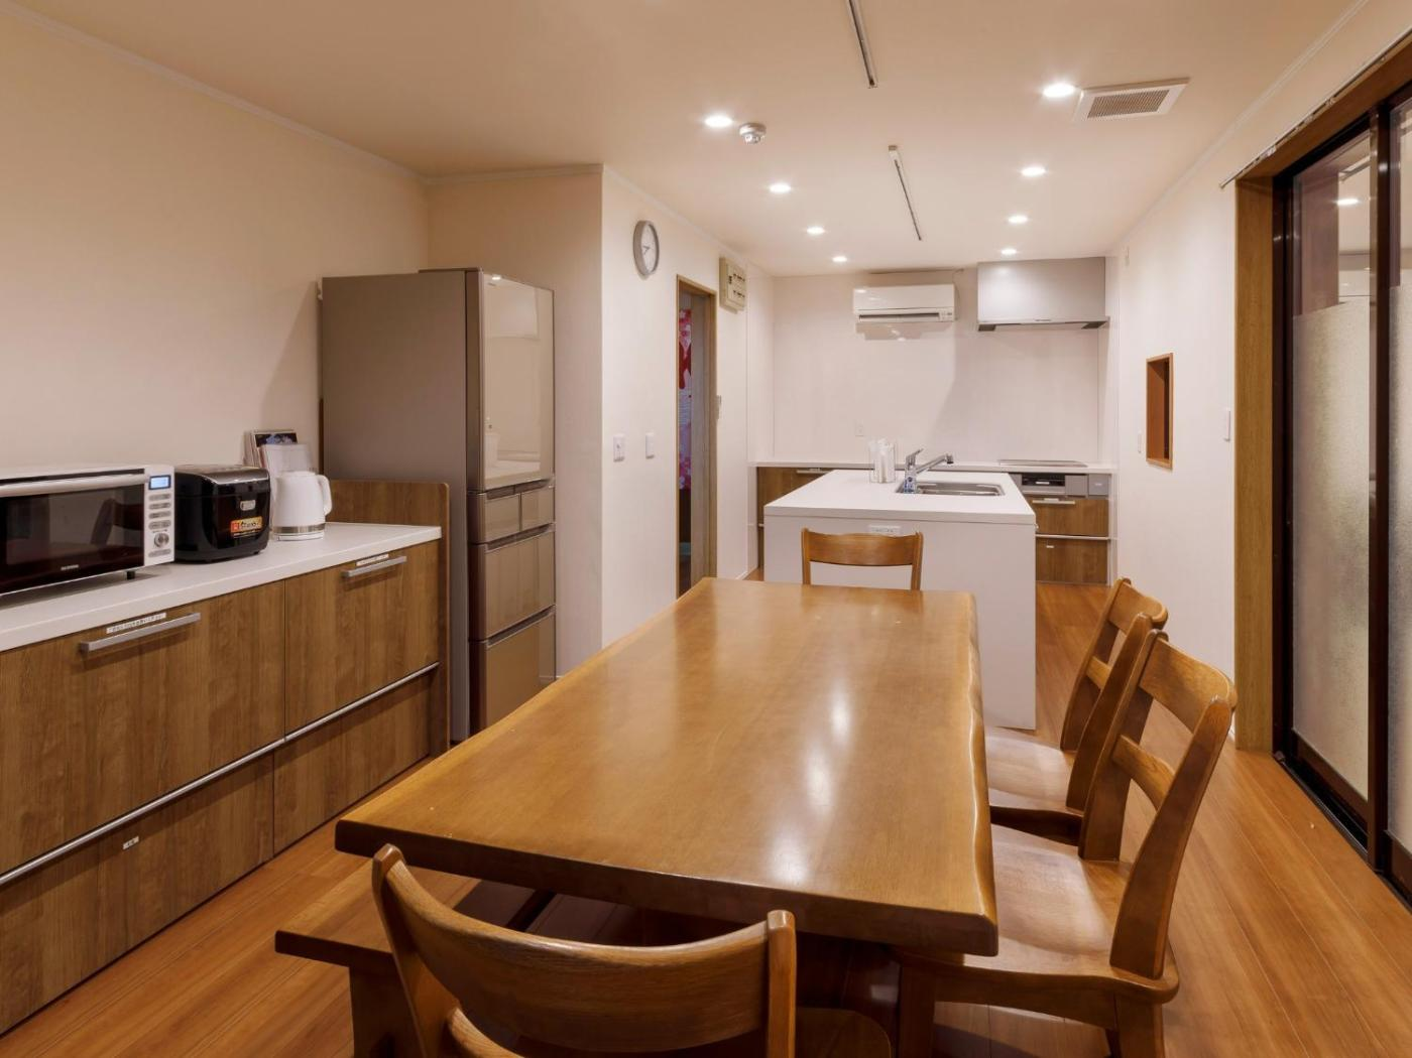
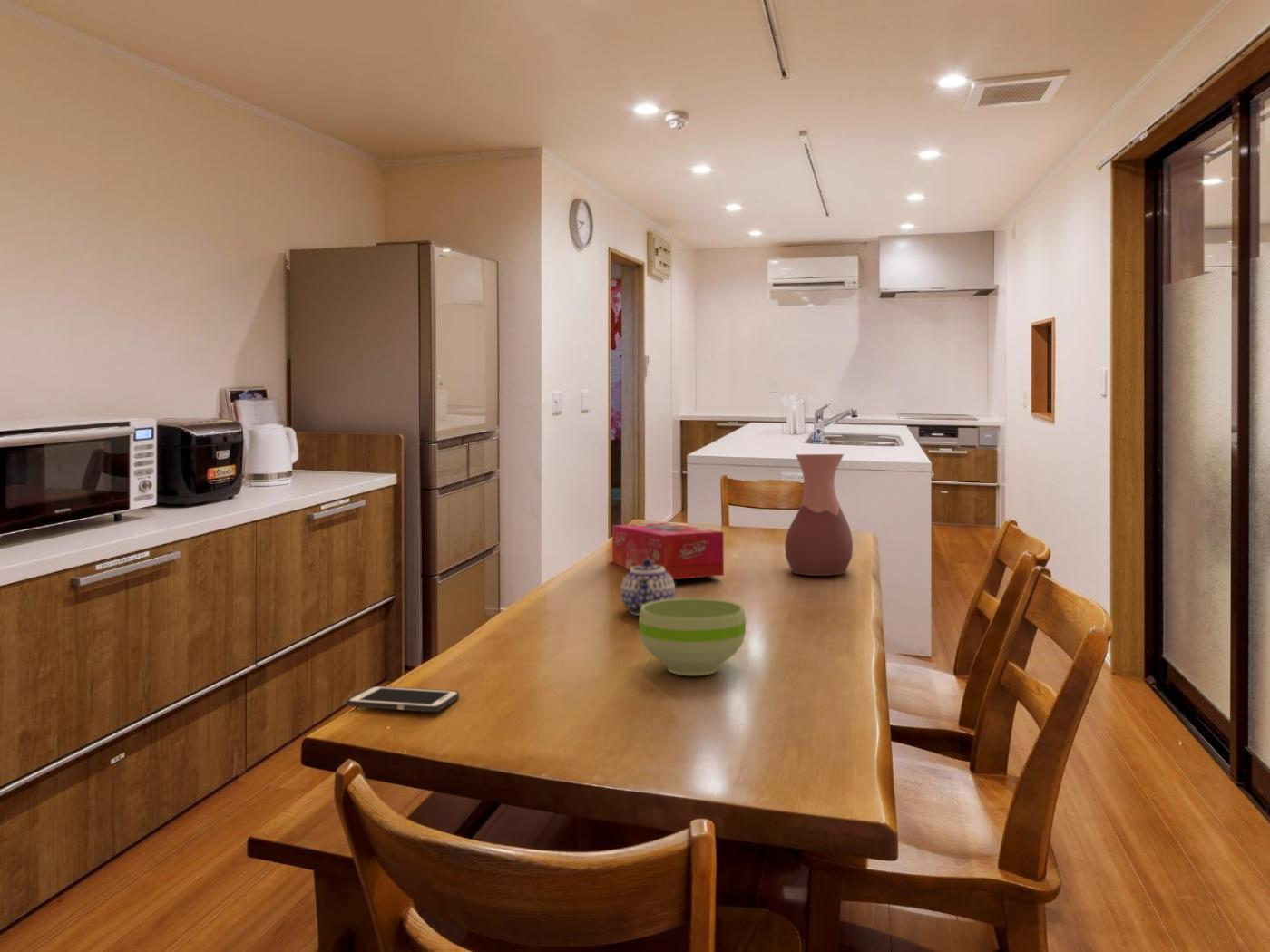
+ vase [784,453,854,577]
+ cell phone [346,685,460,713]
+ bowl [638,597,747,676]
+ tissue box [611,522,725,580]
+ teapot [620,559,676,617]
